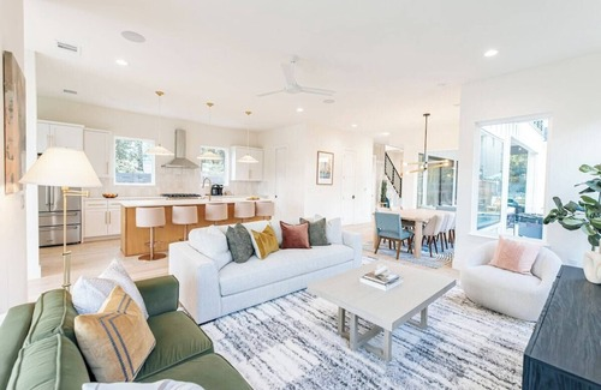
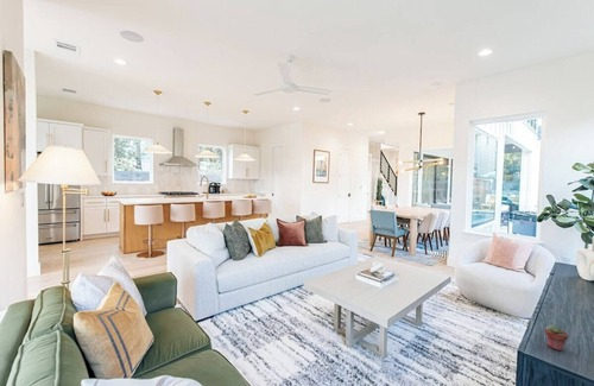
+ potted succulent [543,323,569,353]
